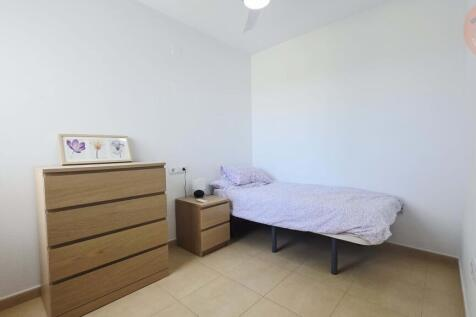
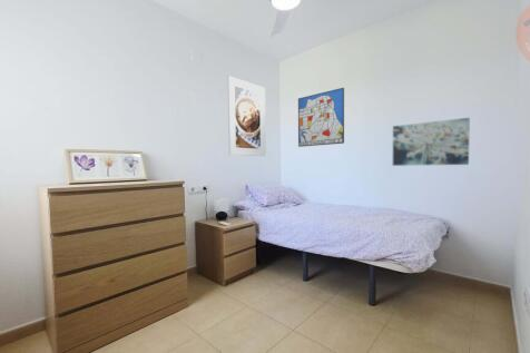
+ wall art [392,117,471,167]
+ wall art [297,87,345,148]
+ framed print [227,75,267,157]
